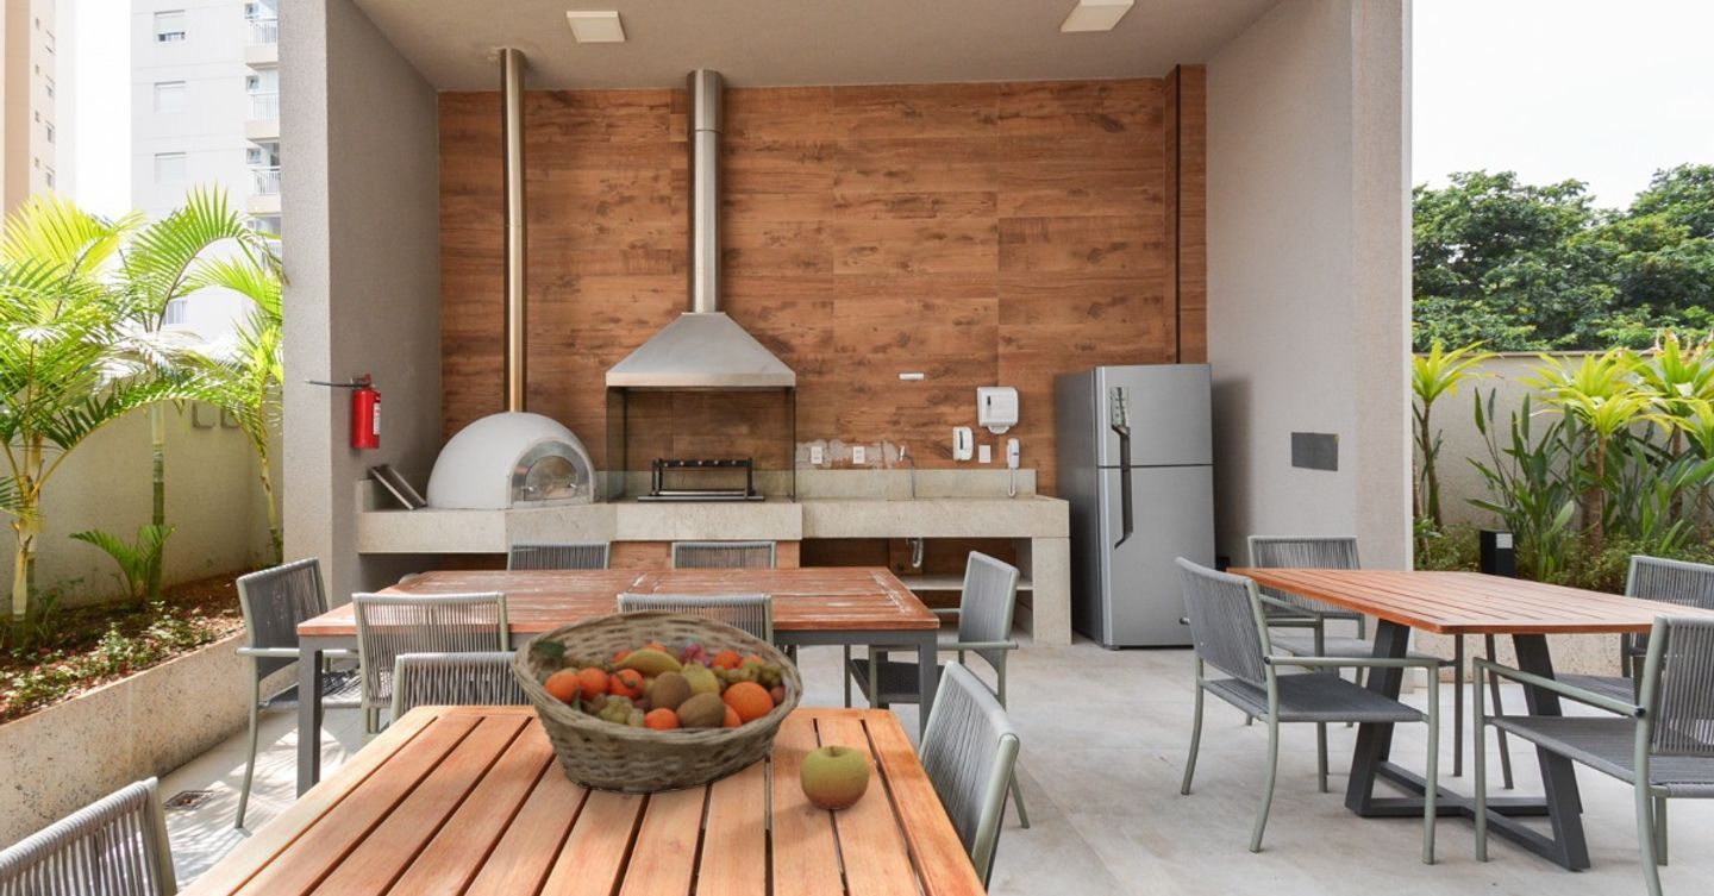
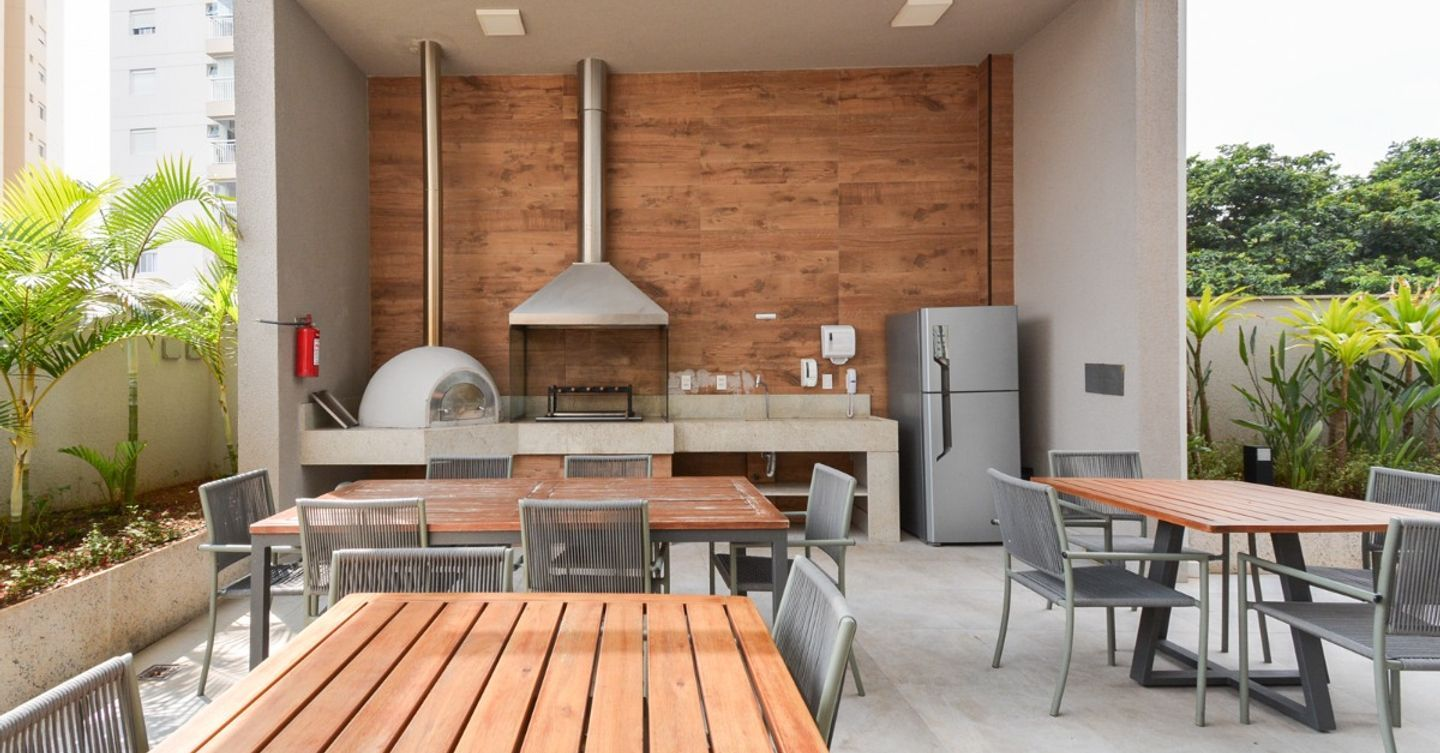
- apple [799,744,870,810]
- fruit basket [509,608,805,796]
